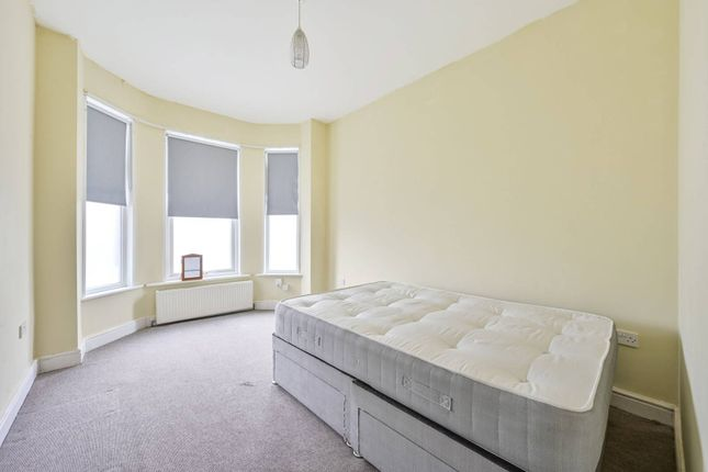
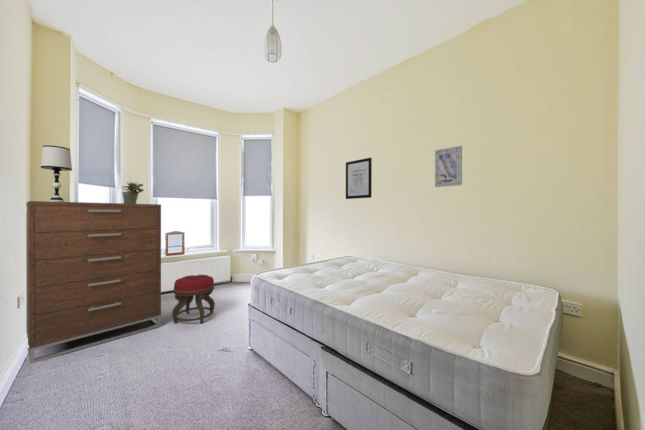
+ wall art [434,145,463,188]
+ dresser [25,200,162,364]
+ stool [171,274,216,325]
+ table lamp [40,144,73,202]
+ wall art [345,157,373,200]
+ potted plant [120,181,145,204]
